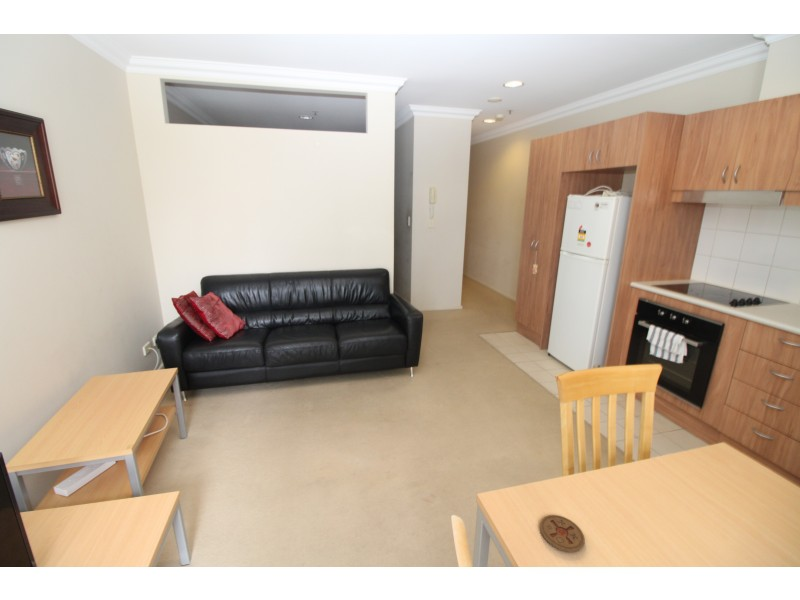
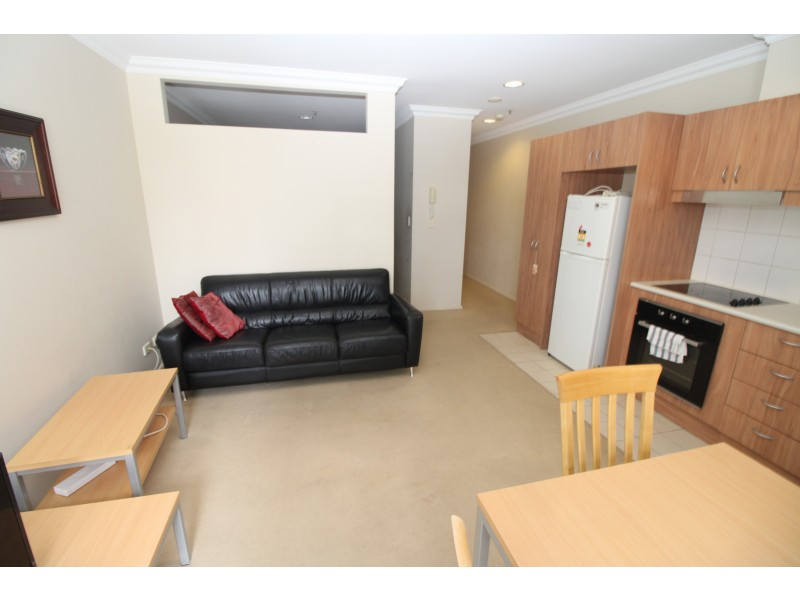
- coaster [539,514,586,553]
